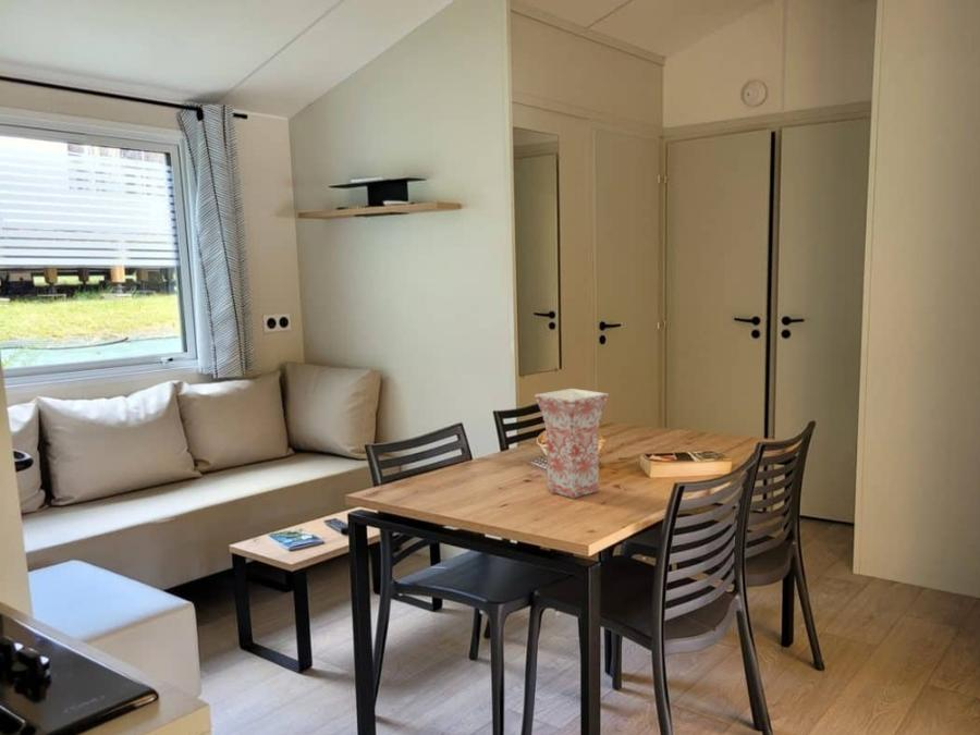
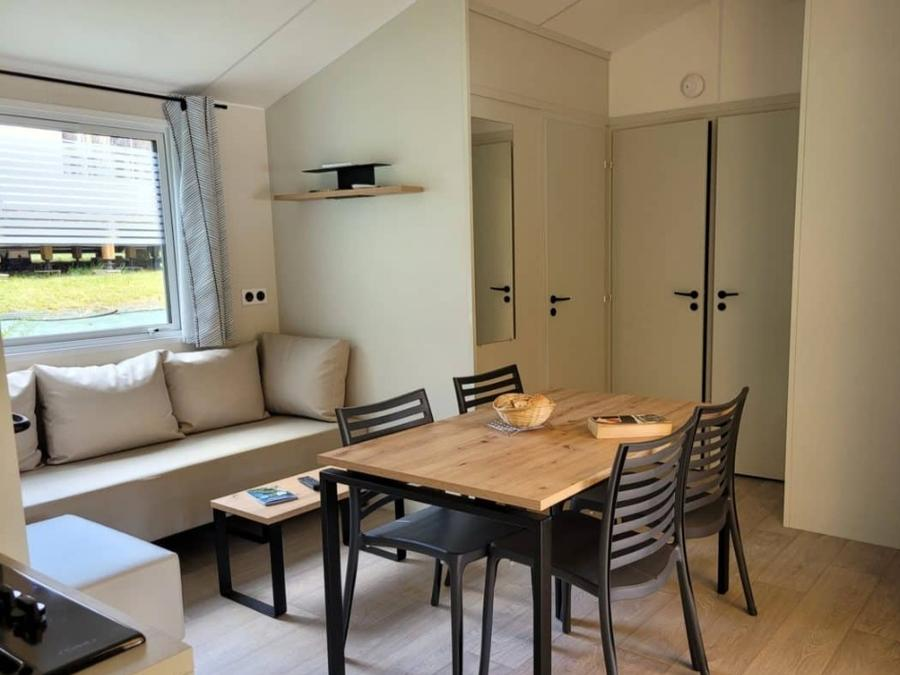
- vase [534,388,610,500]
